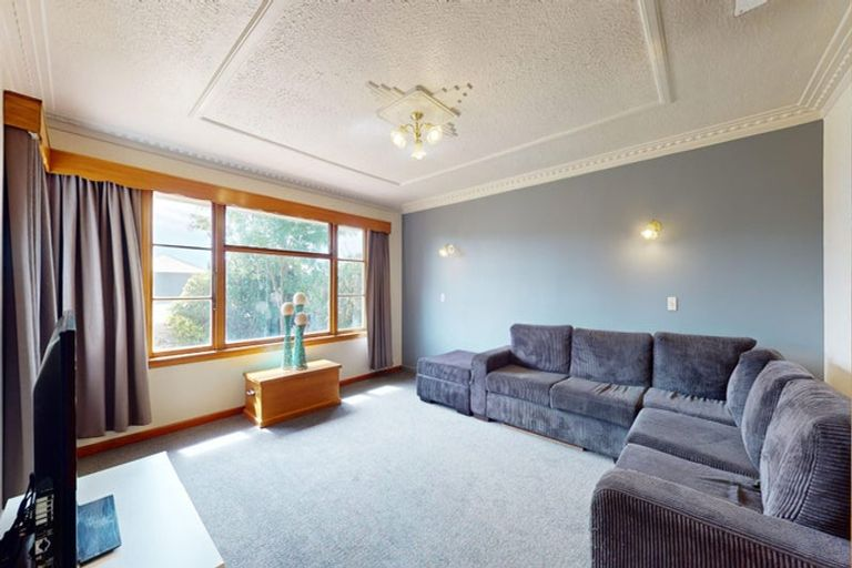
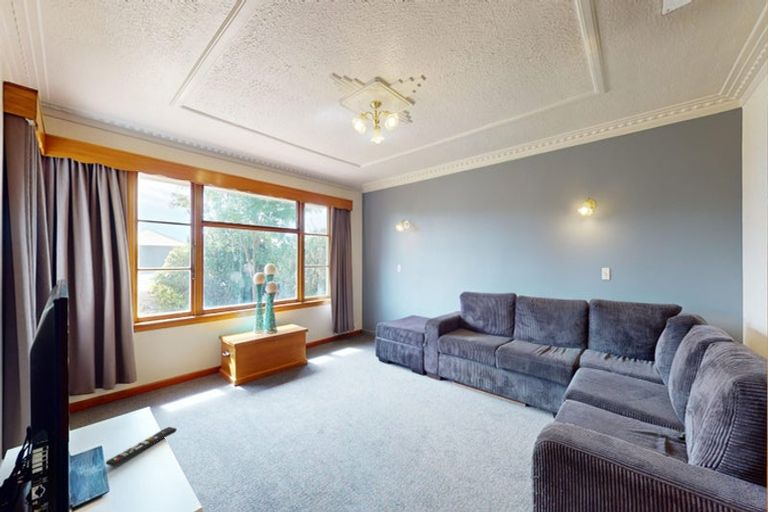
+ remote control [105,426,178,468]
